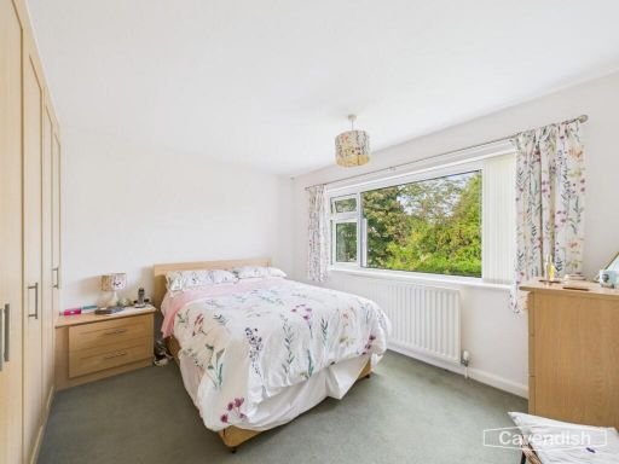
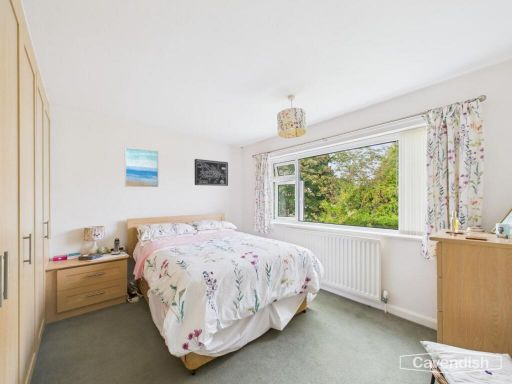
+ wall art [194,158,229,187]
+ wall art [124,147,159,188]
